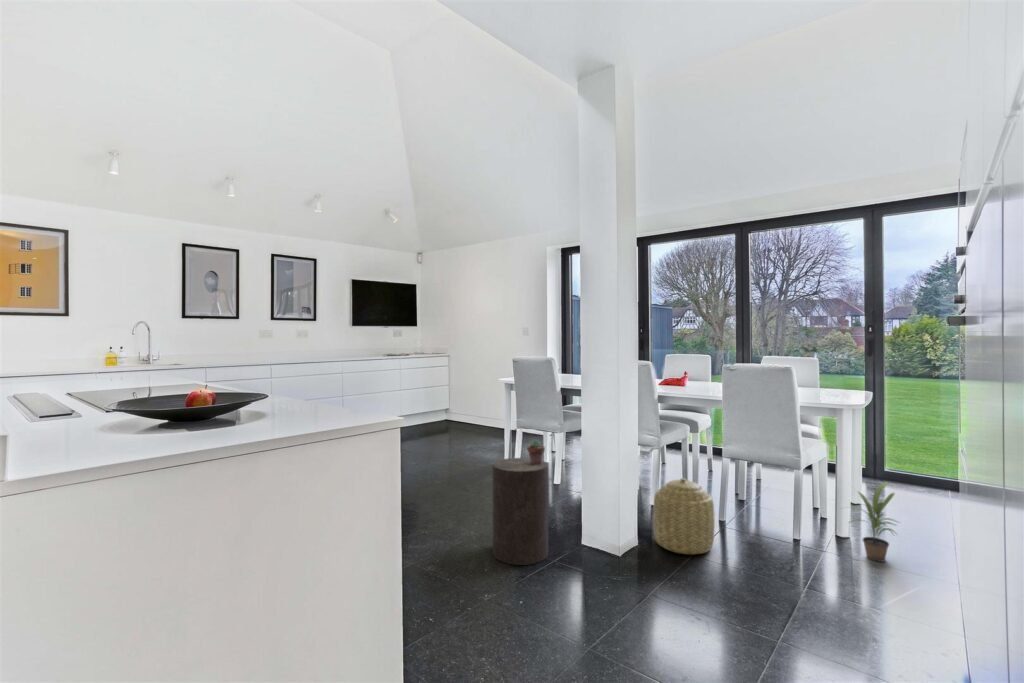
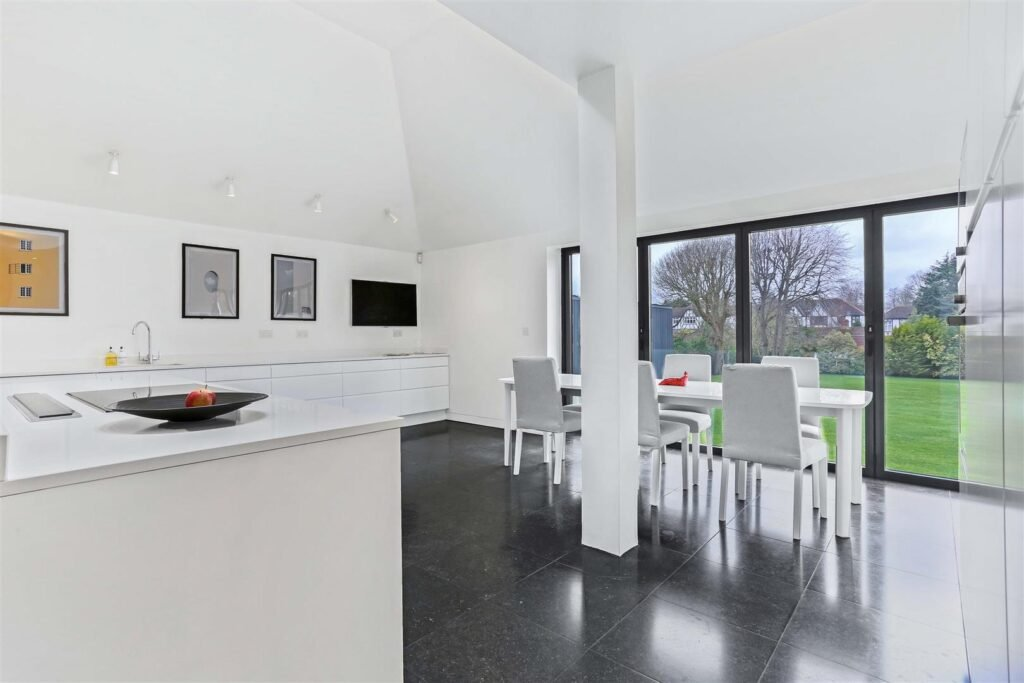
- potted plant [838,480,901,563]
- basket [652,477,716,556]
- stool [492,457,549,566]
- potted succulent [526,439,546,465]
